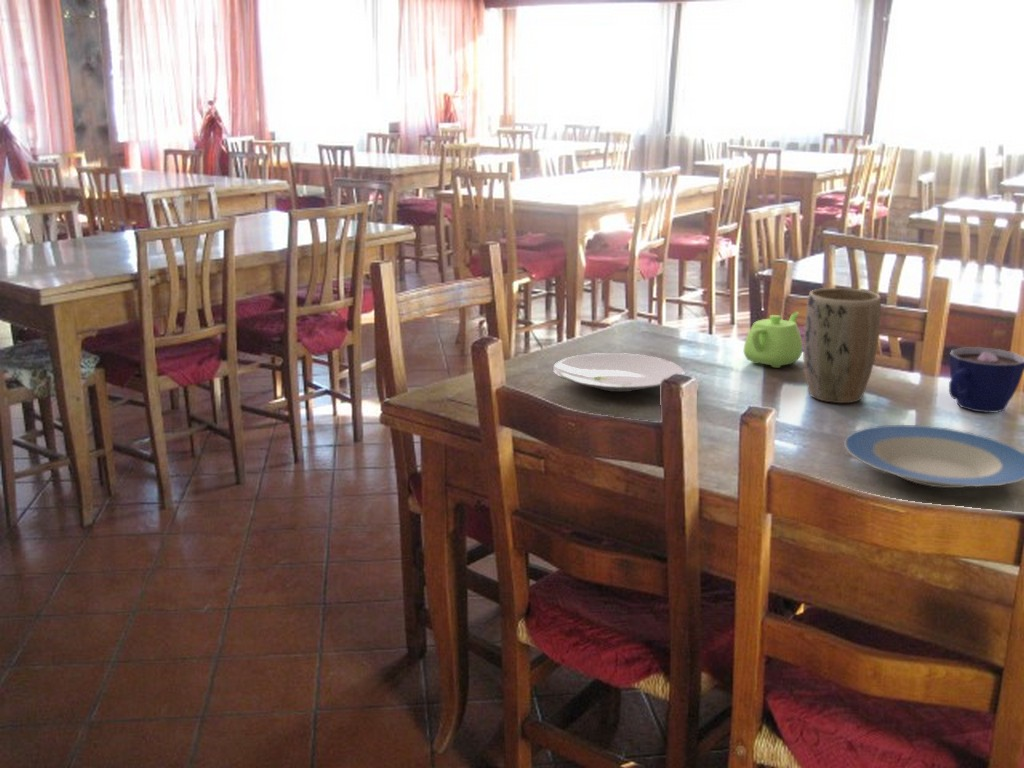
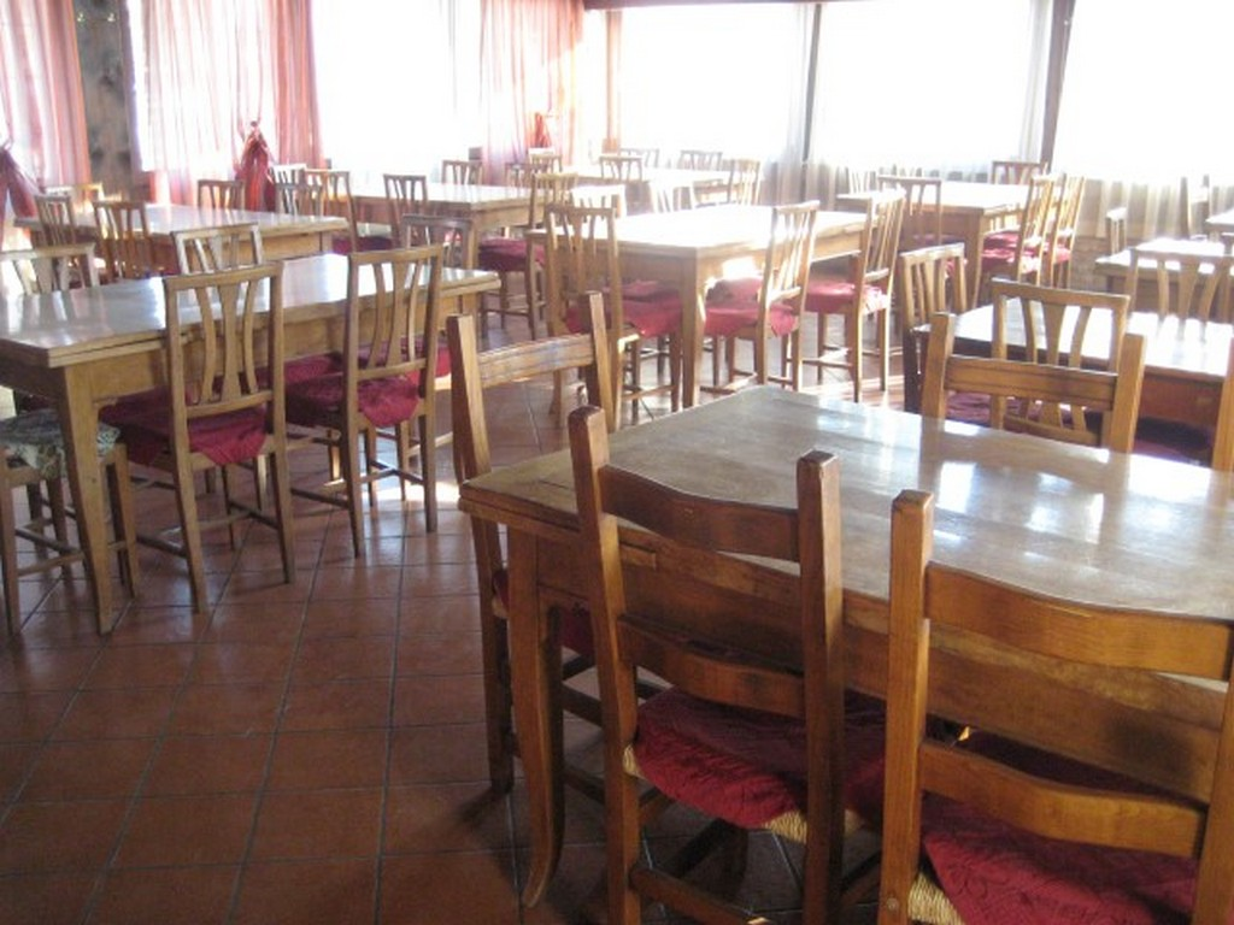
- plate [843,424,1024,489]
- plate [552,352,685,393]
- plant pot [802,287,882,404]
- teapot [743,311,803,369]
- cup [948,346,1024,414]
